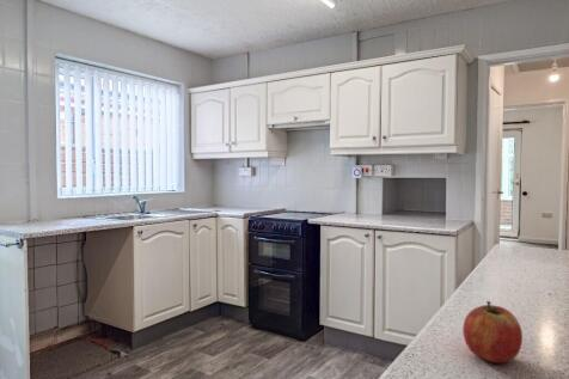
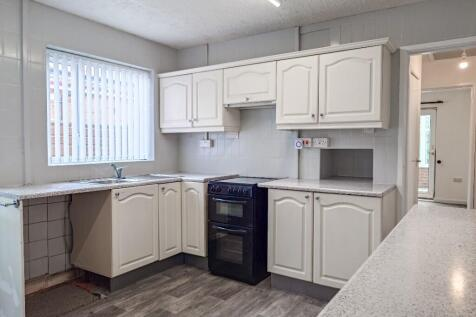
- apple [461,300,524,363]
